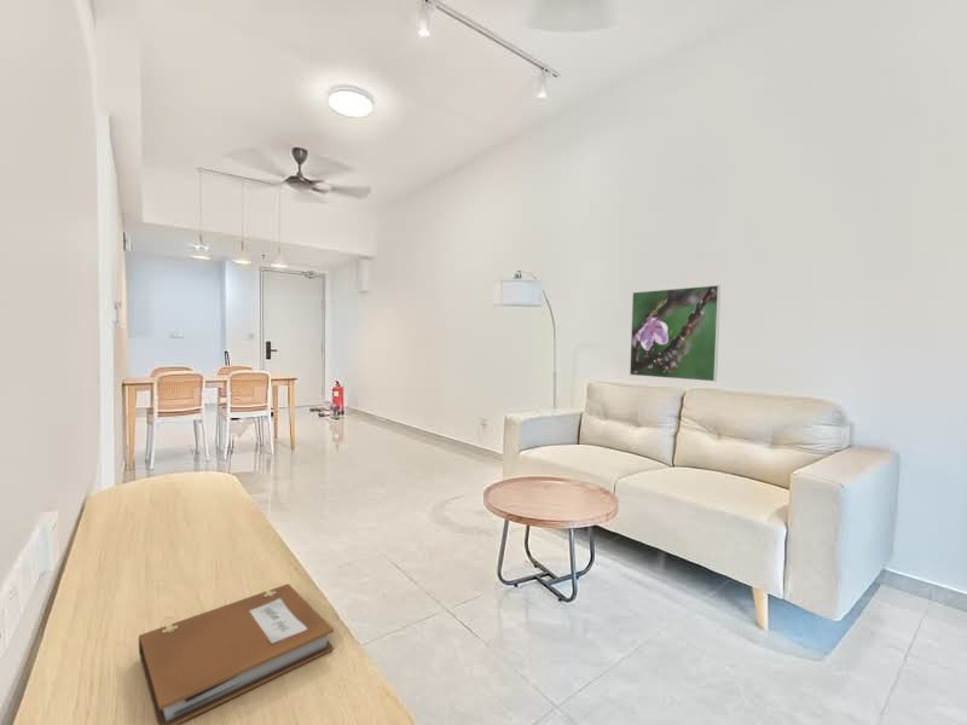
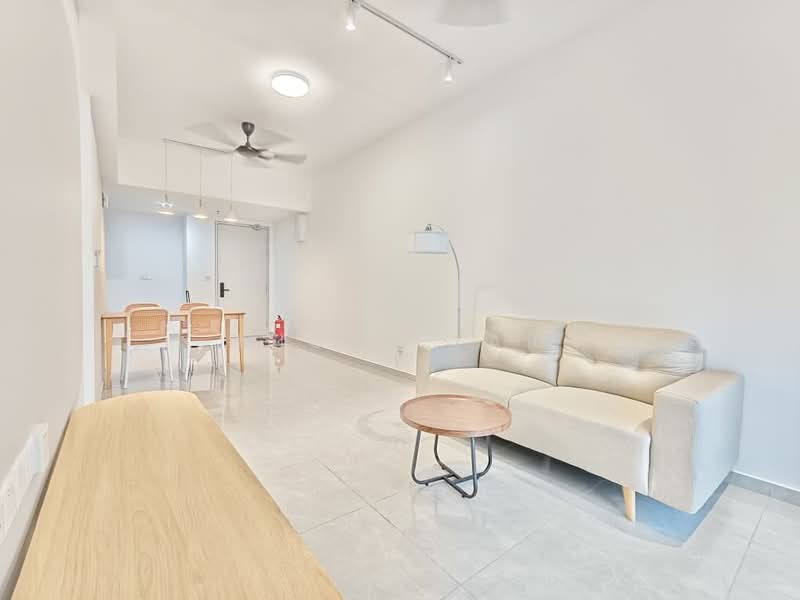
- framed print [629,284,722,383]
- notebook [138,582,335,725]
